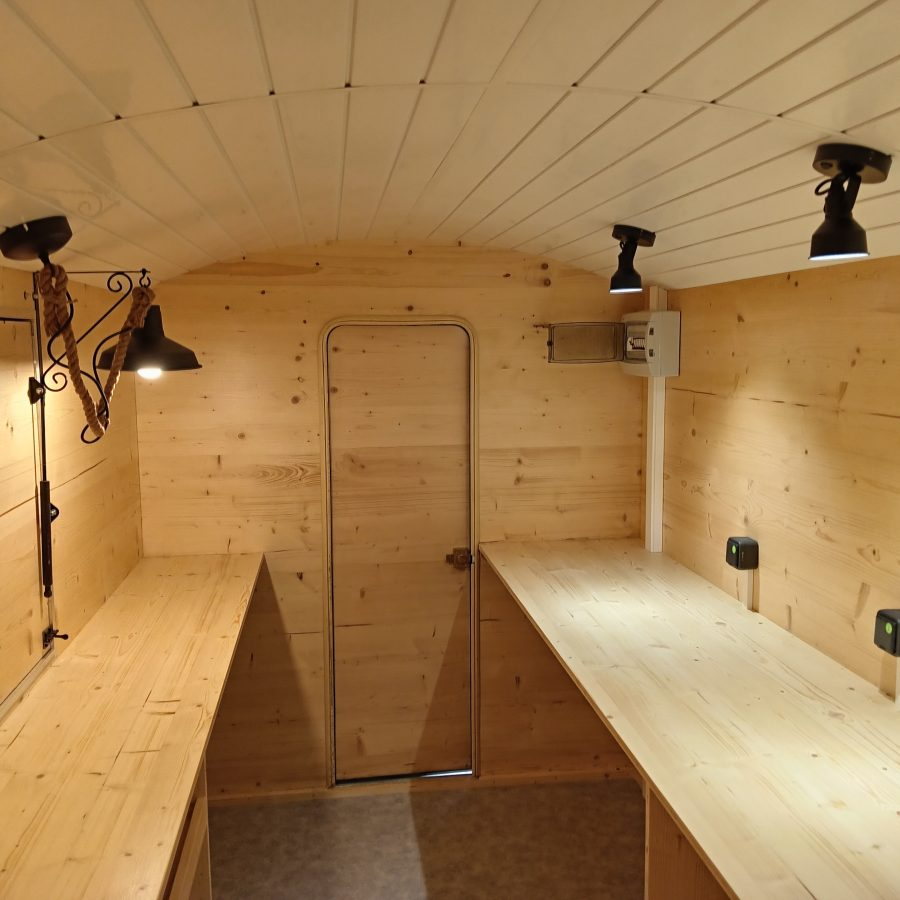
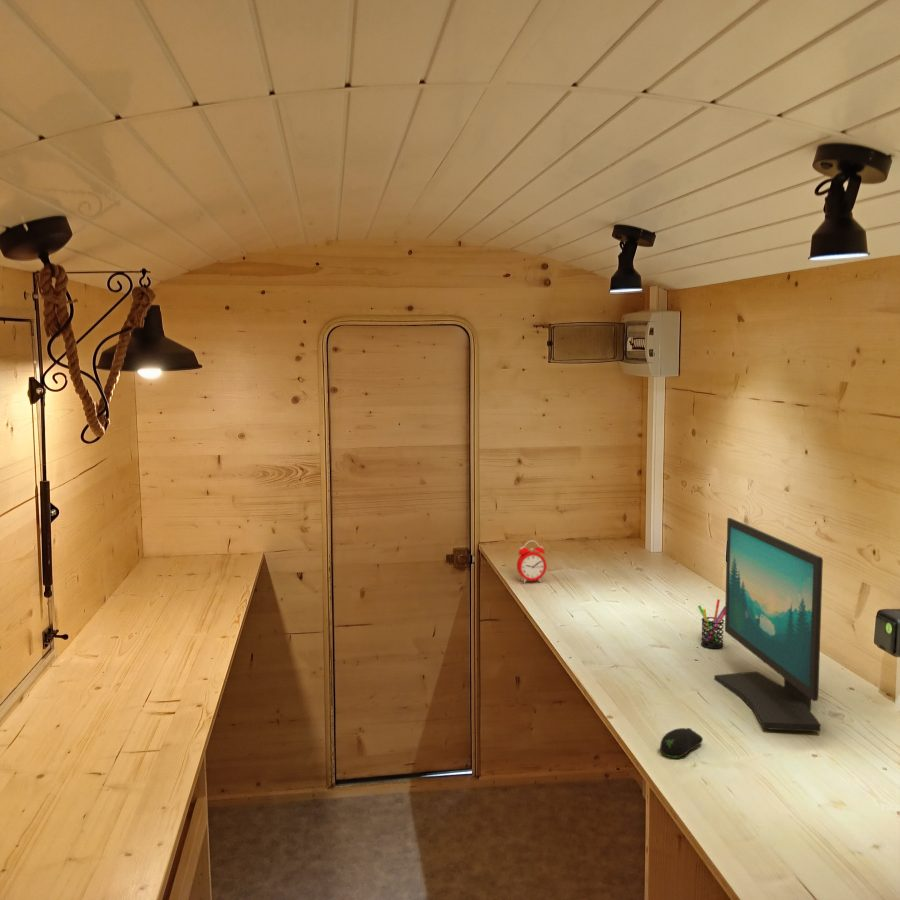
+ computer mouse [659,727,704,758]
+ pen holder [697,598,725,649]
+ alarm clock [516,539,548,584]
+ computer monitor [713,517,824,733]
